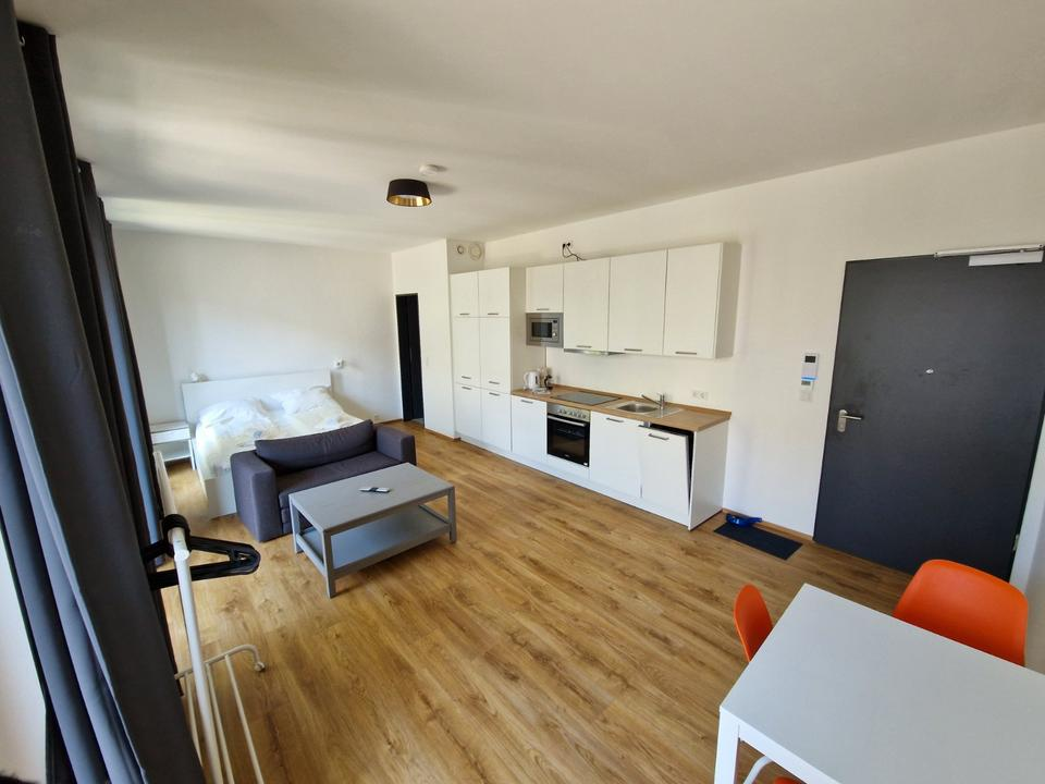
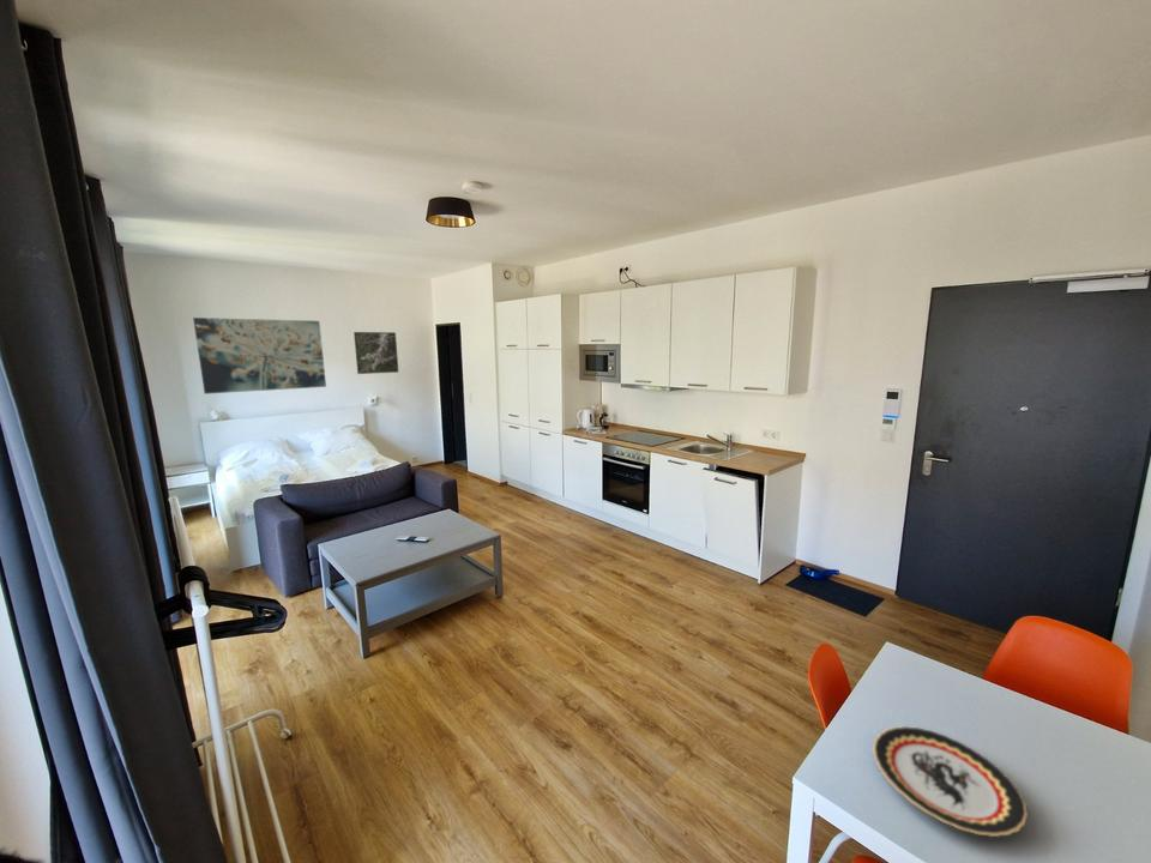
+ wall art [192,316,327,396]
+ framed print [352,331,399,375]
+ plate [872,725,1029,838]
